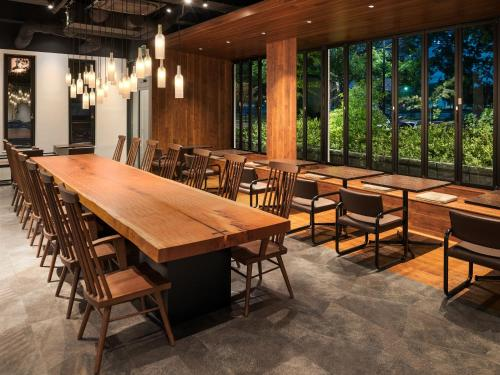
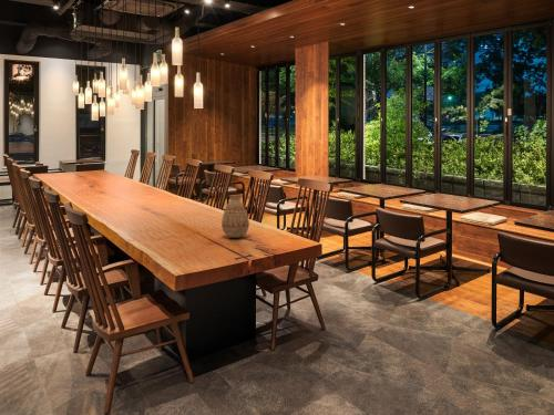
+ vase [220,195,250,239]
